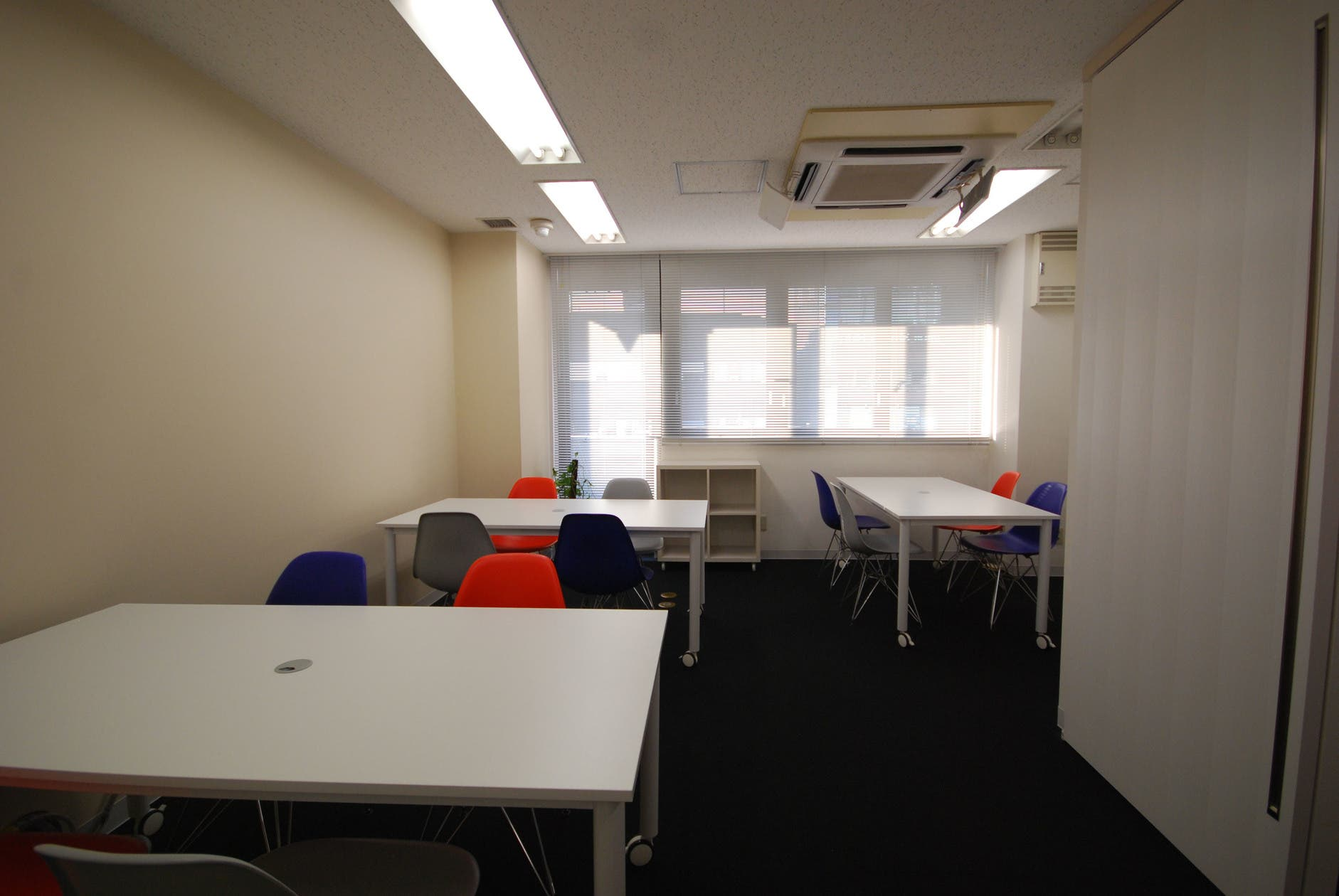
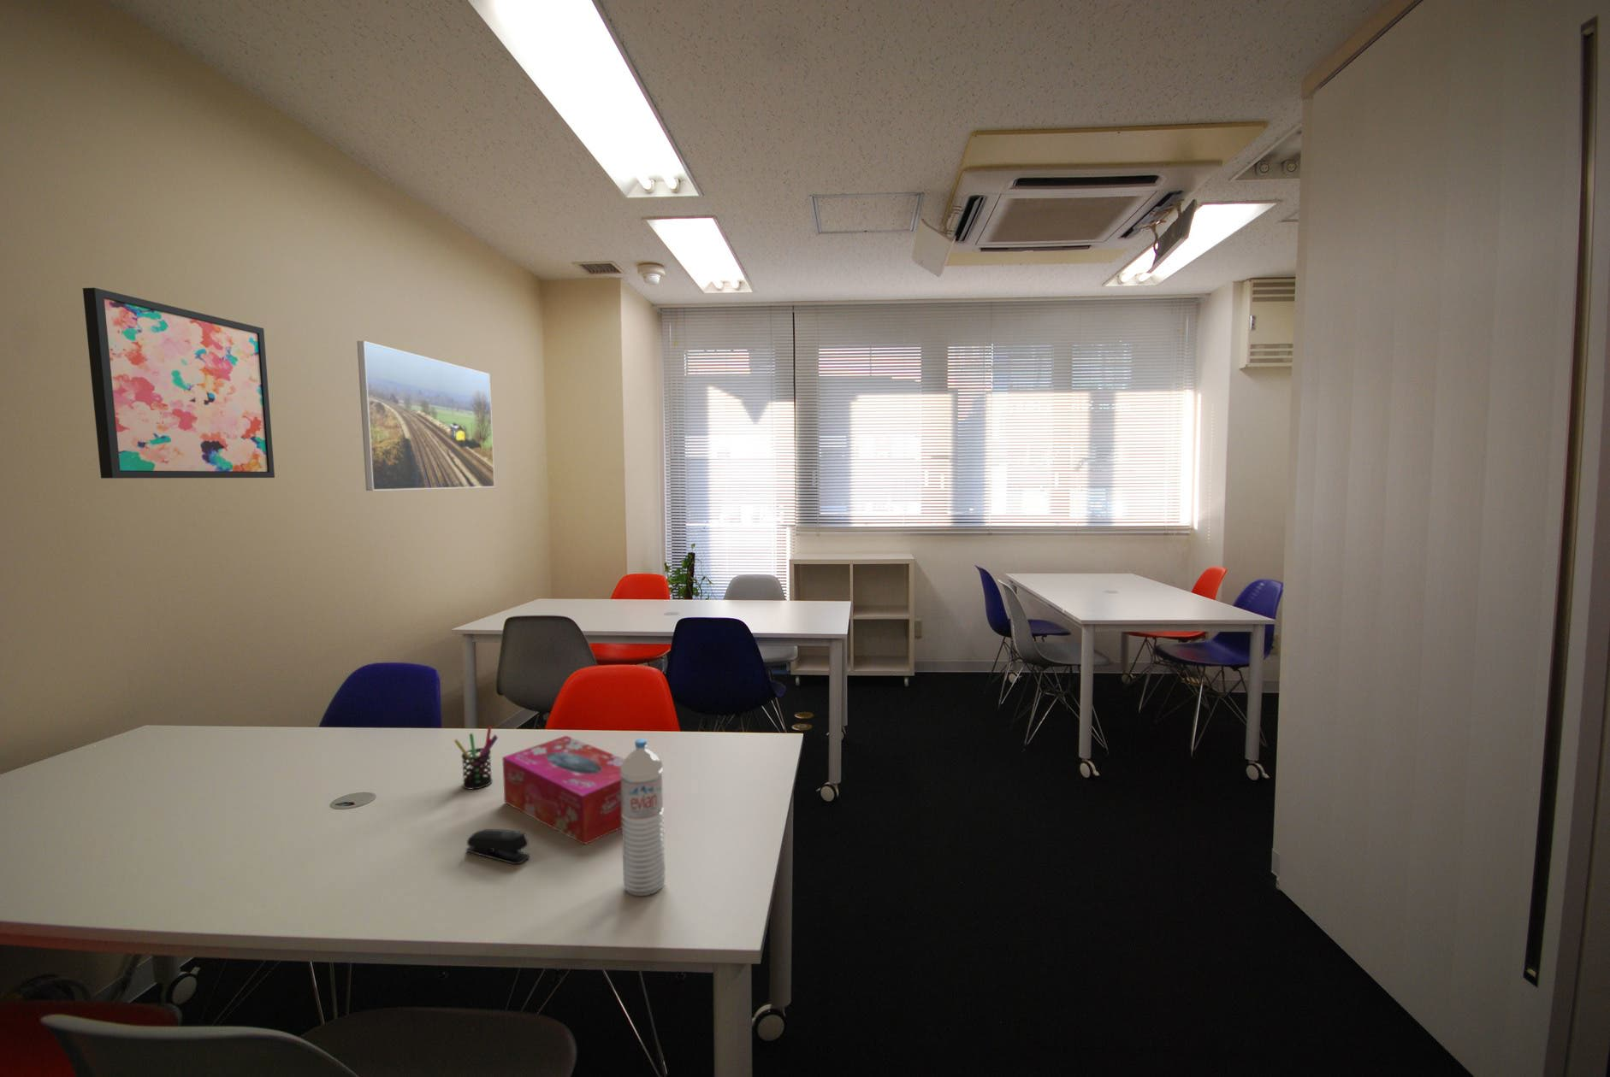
+ wall art [82,287,275,480]
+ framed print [356,340,495,492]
+ pen holder [453,726,499,790]
+ stapler [465,828,530,865]
+ tissue box [501,736,624,845]
+ water bottle [620,738,666,897]
